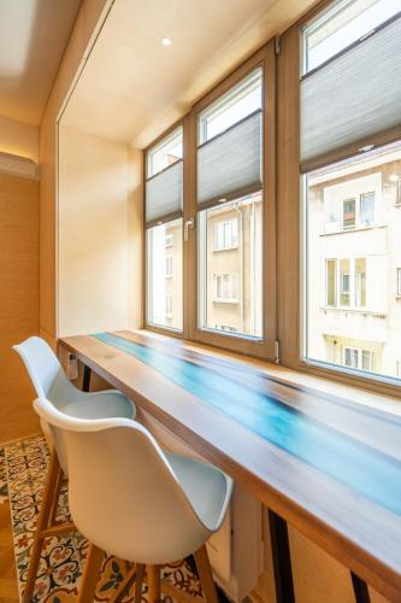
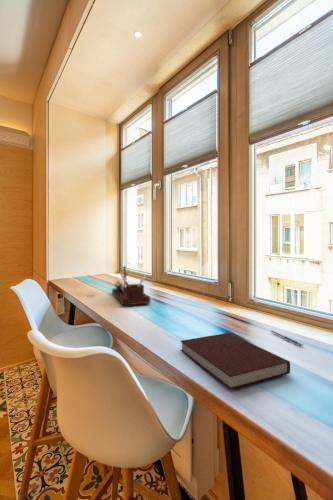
+ desk organizer [111,265,152,307]
+ notebook [179,332,291,391]
+ pen [270,330,303,347]
